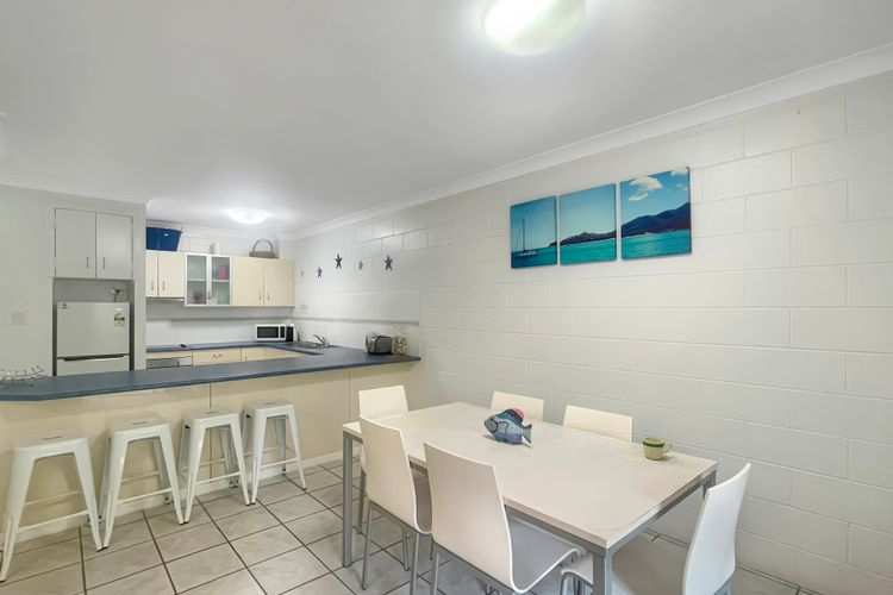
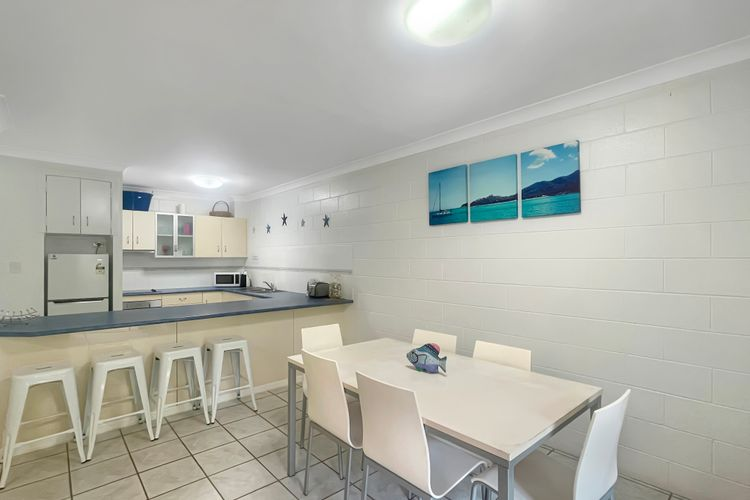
- mug [642,436,674,461]
